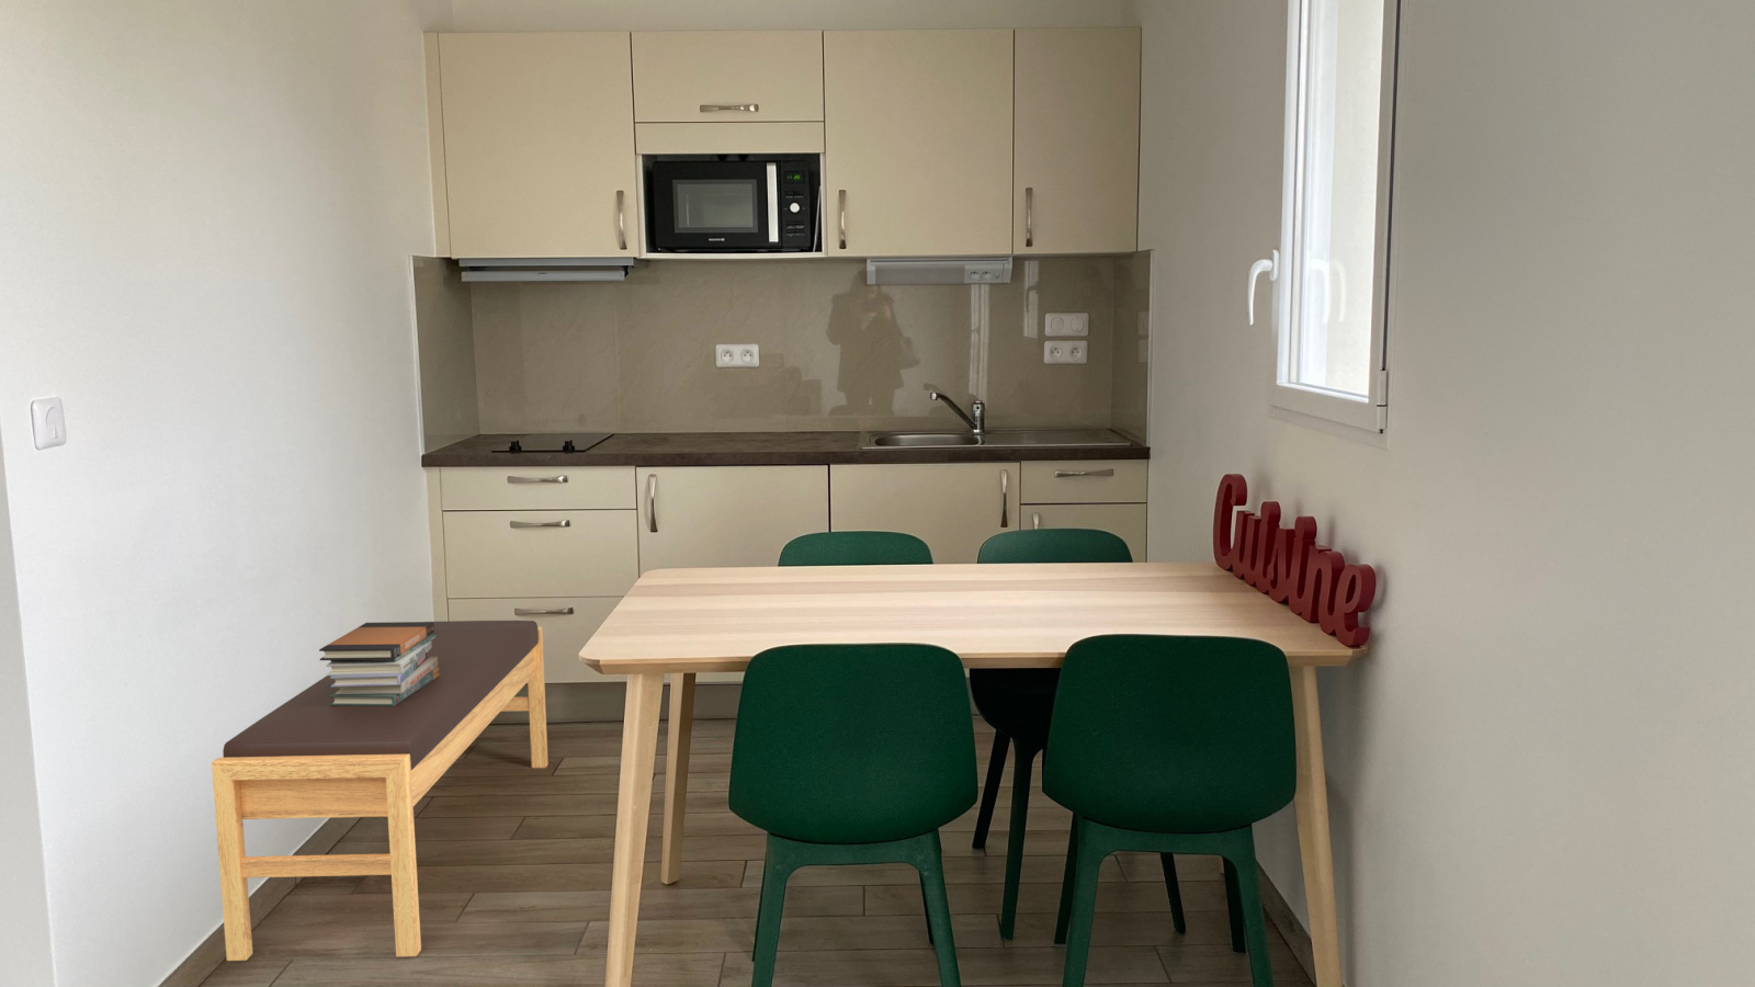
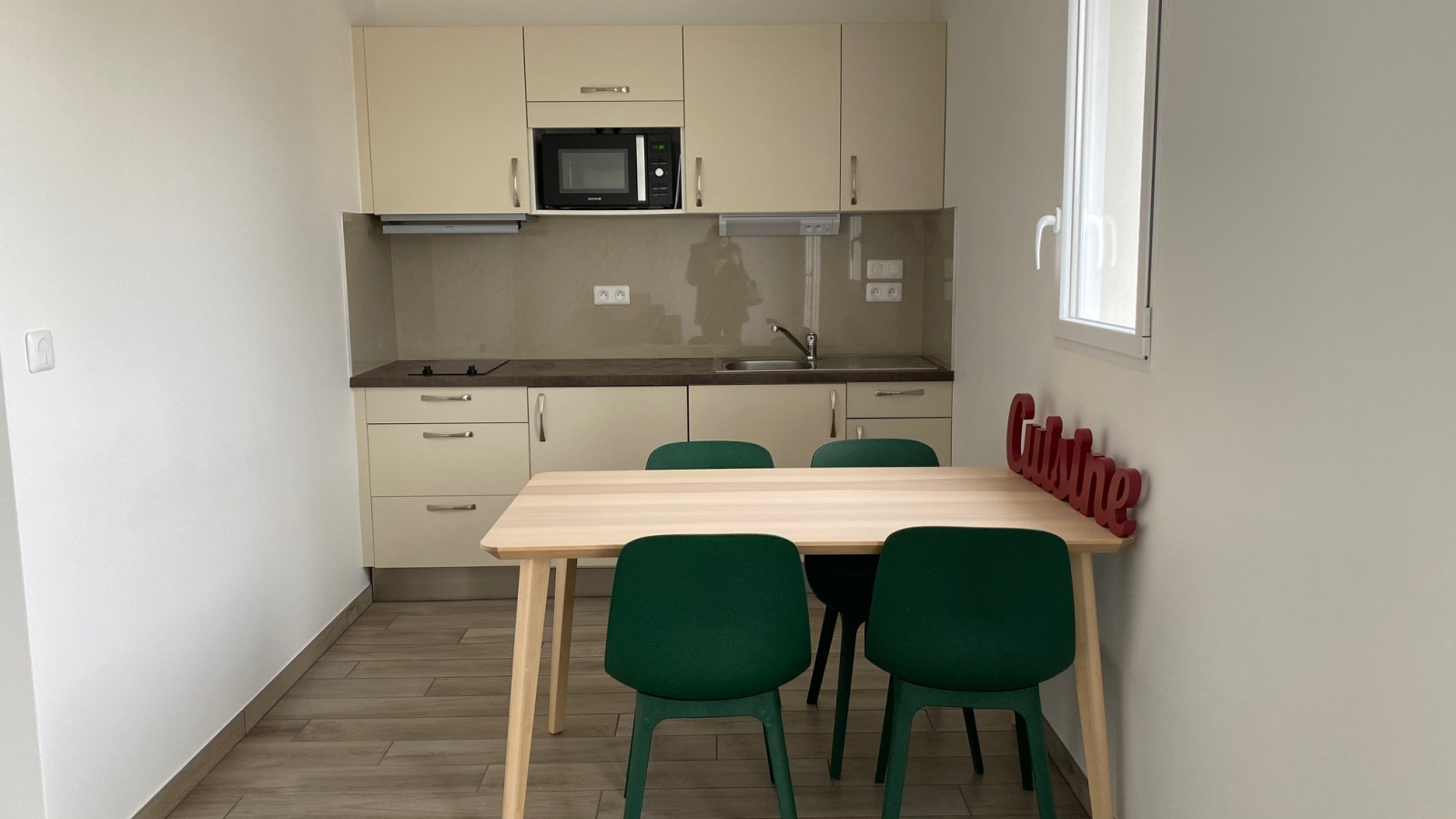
- bench [211,619,548,962]
- book stack [318,621,440,706]
